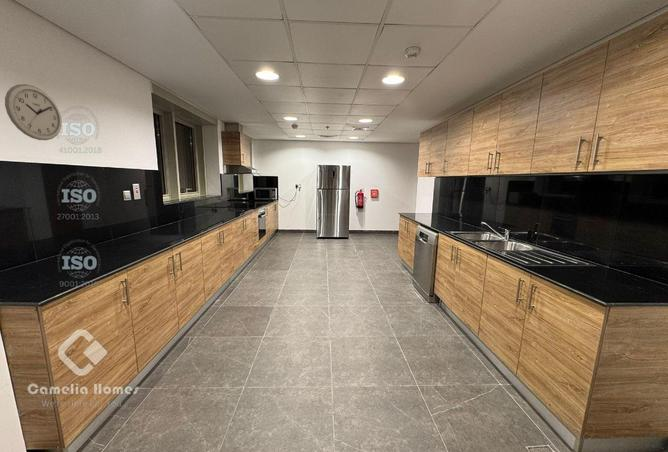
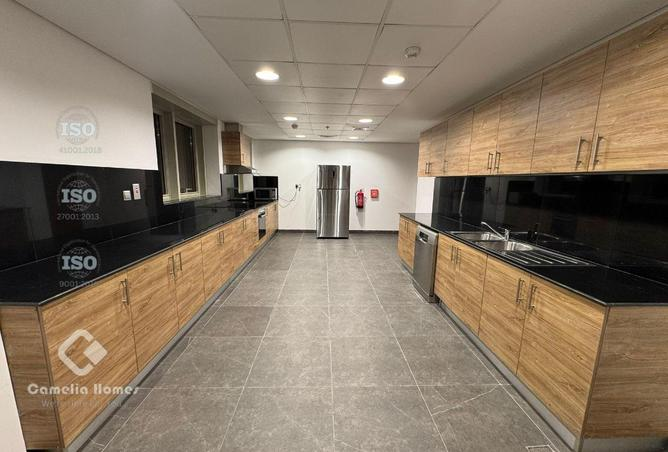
- wall clock [4,83,63,141]
